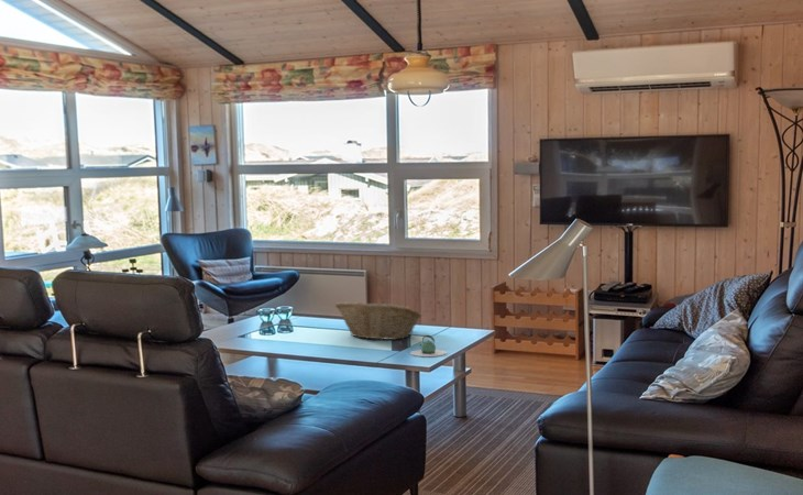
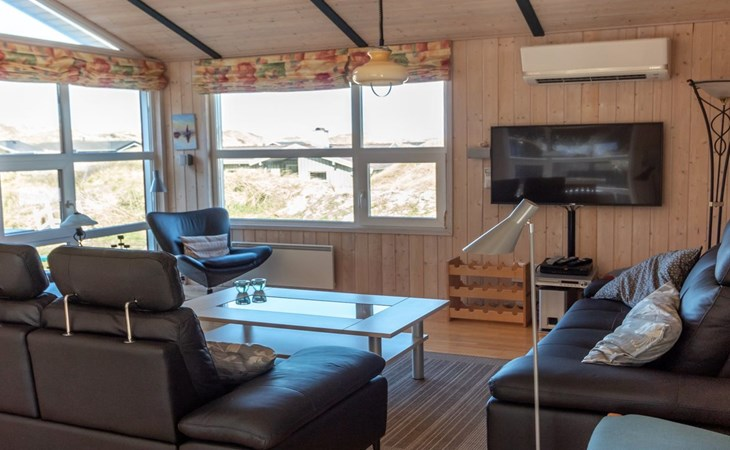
- teapot [409,334,448,358]
- fruit basket [334,300,424,341]
